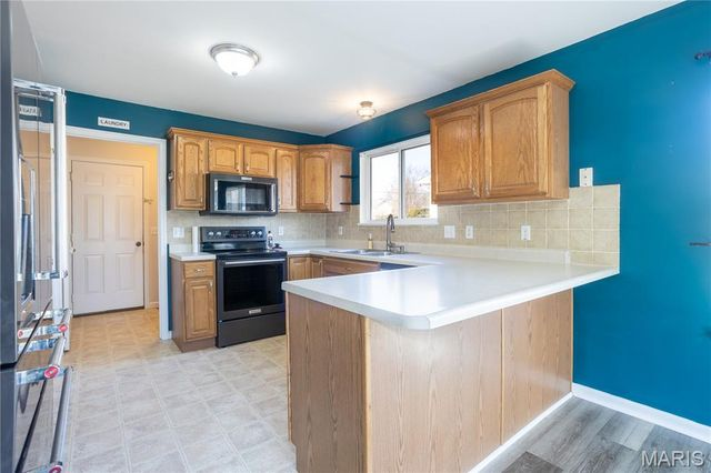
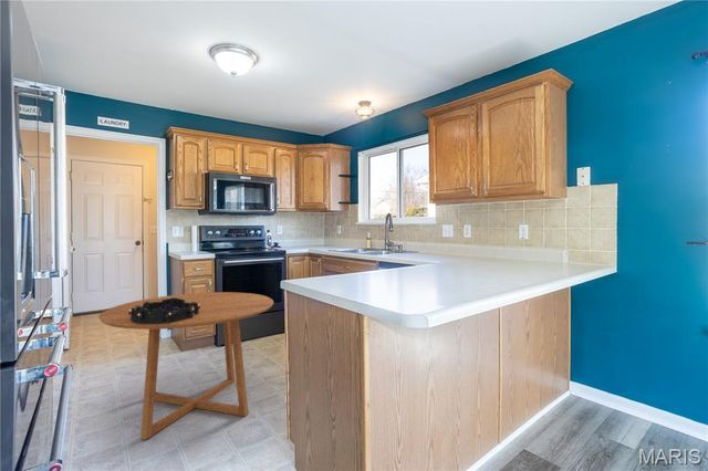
+ dining table [97,291,274,441]
+ decorative bowl [128,297,200,324]
